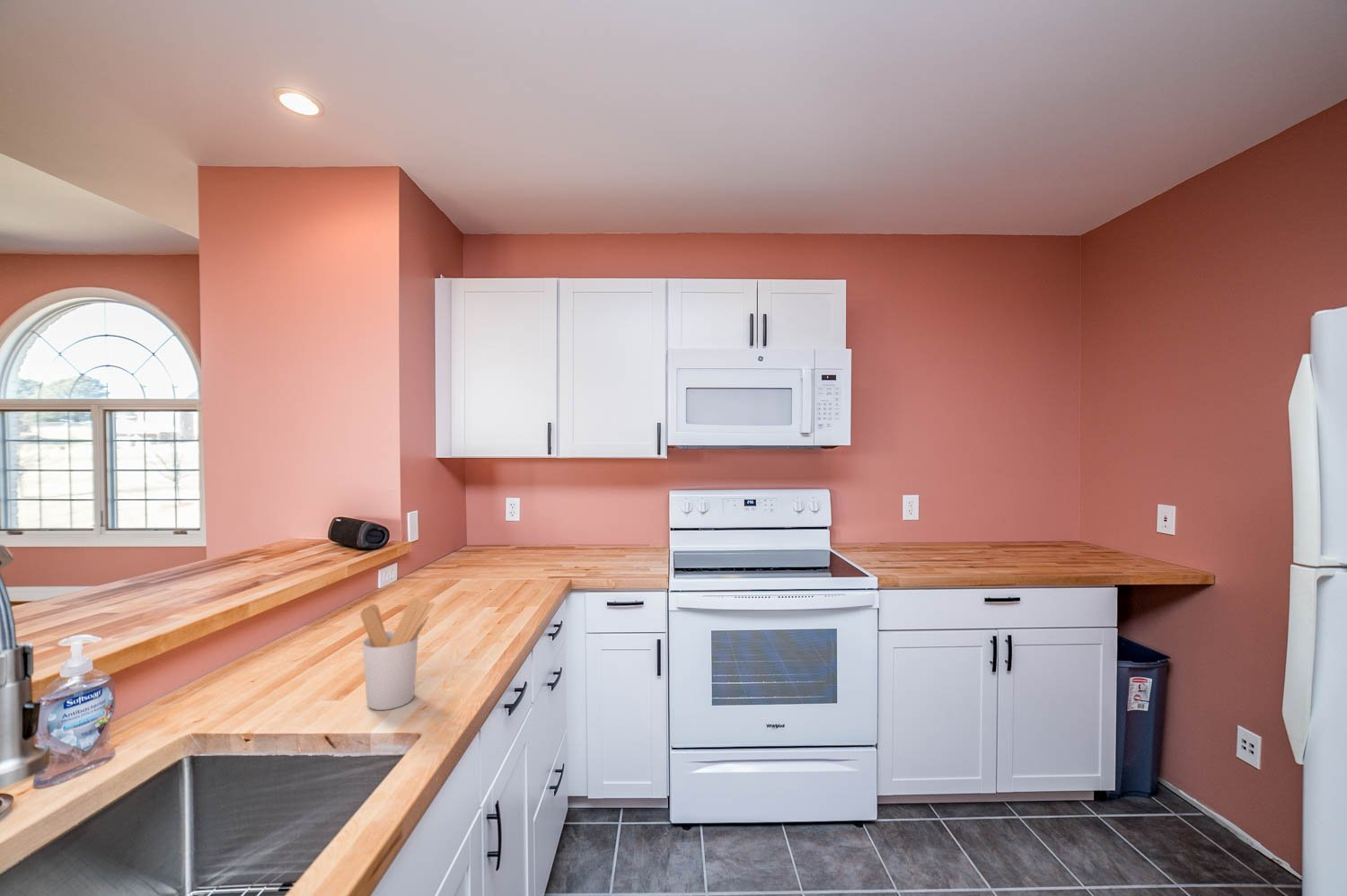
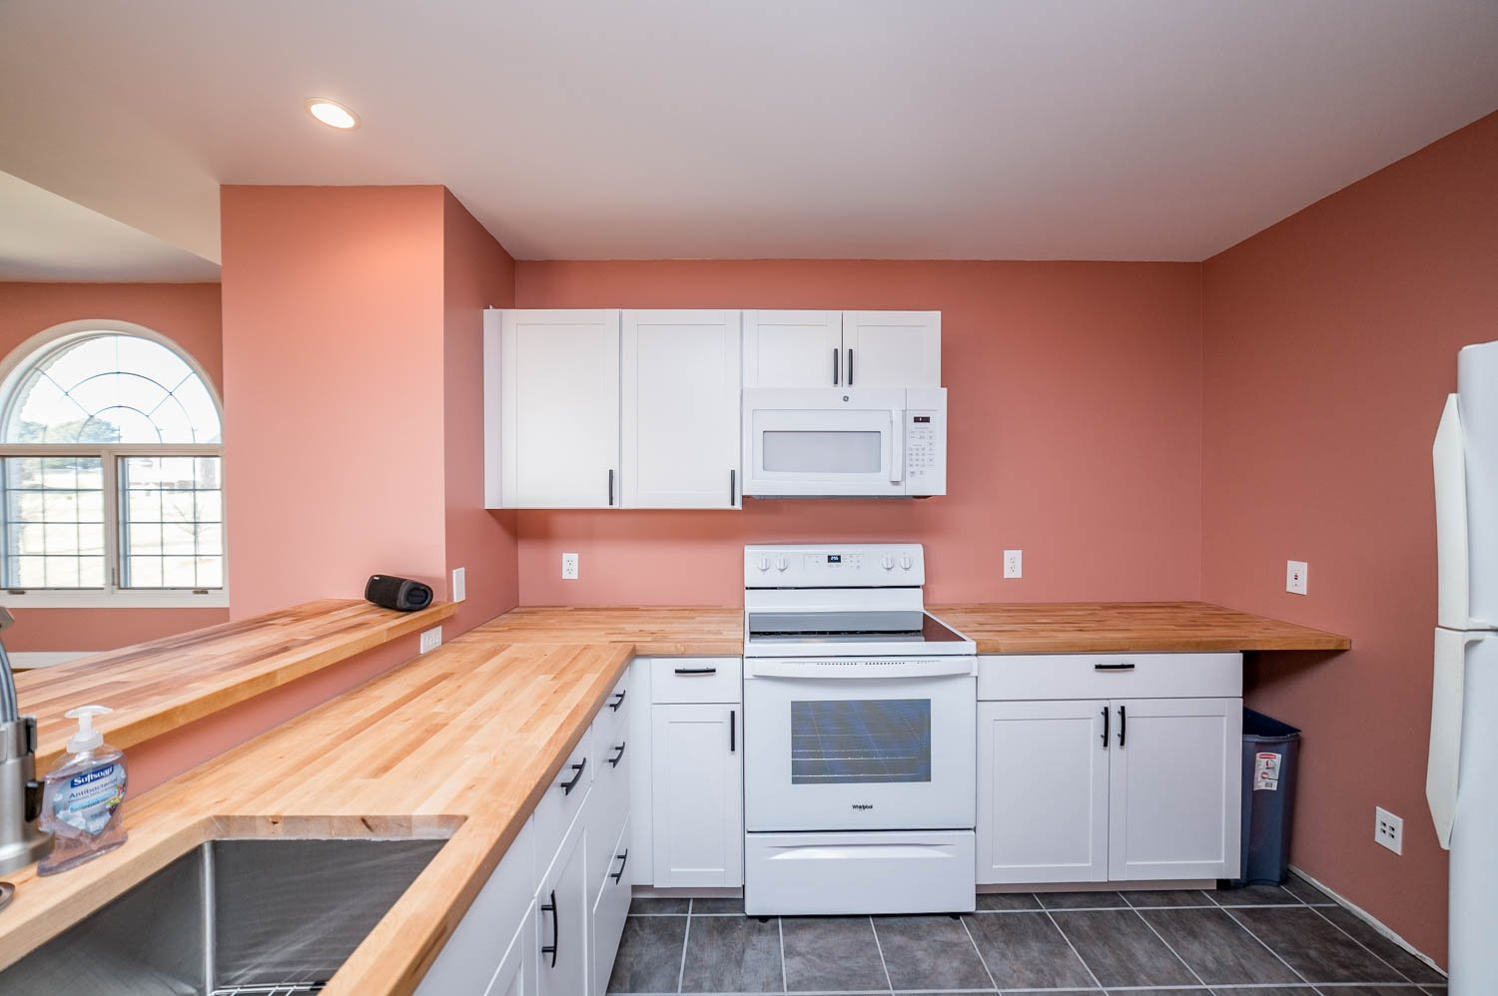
- utensil holder [359,597,435,711]
